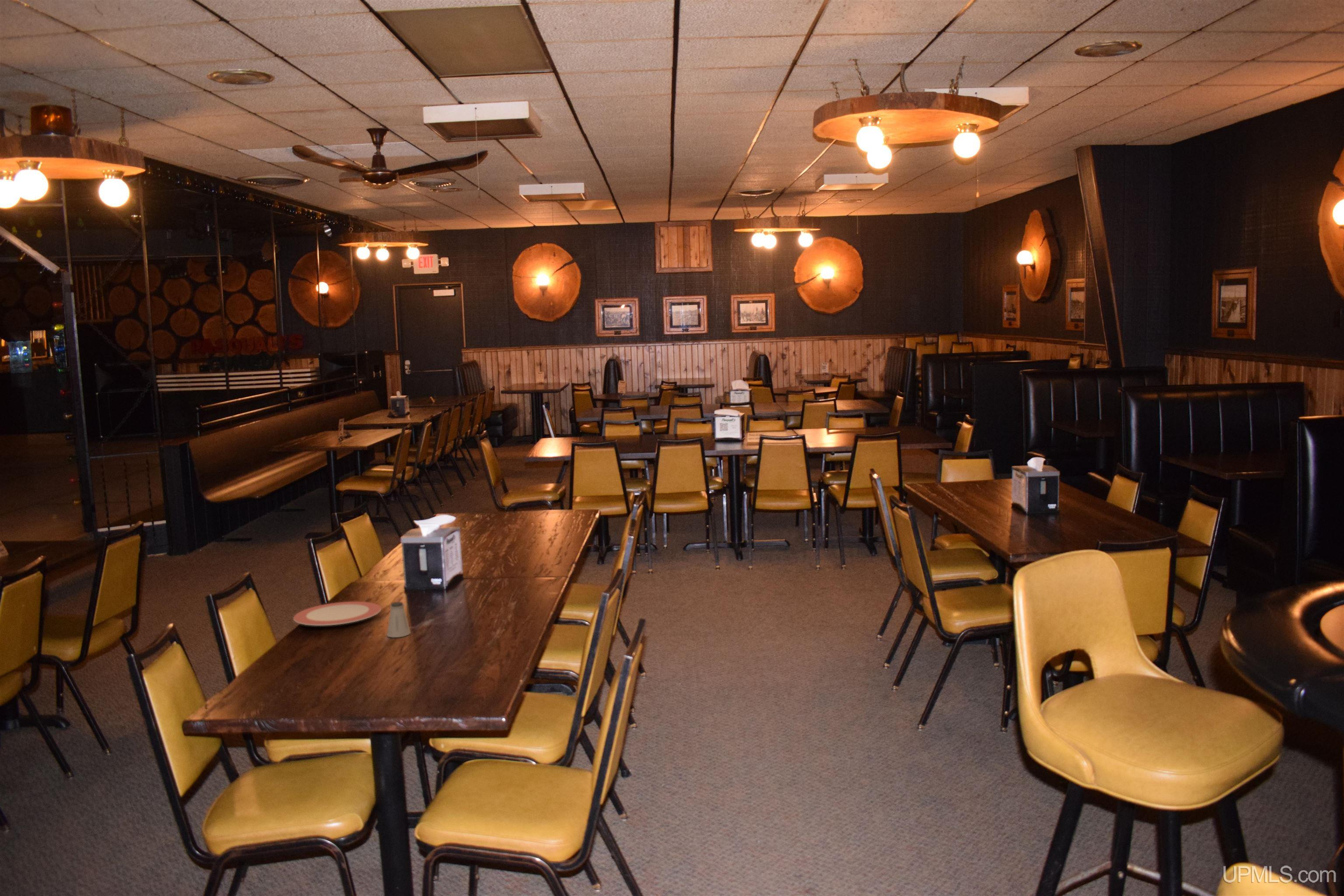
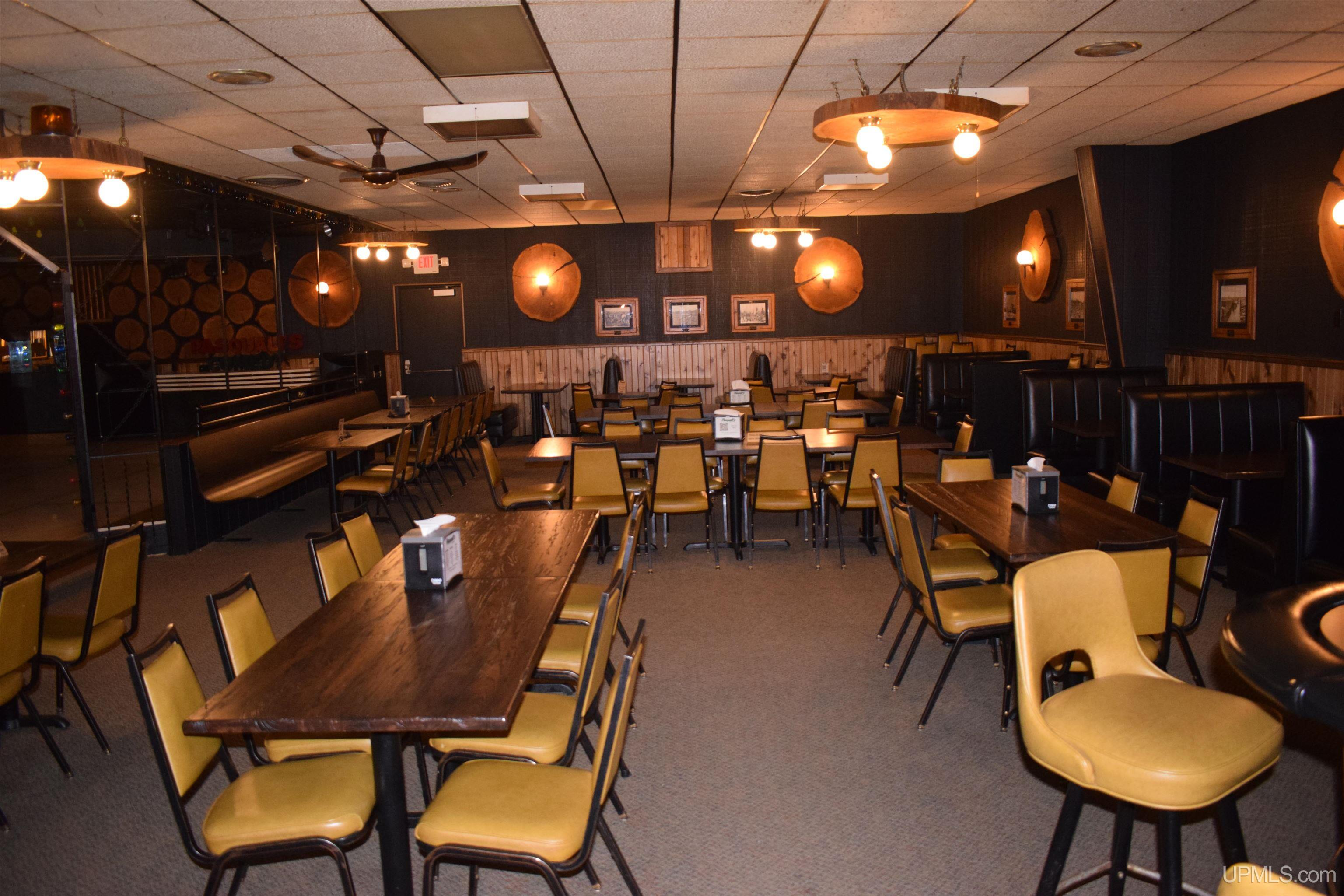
- plate [293,601,382,626]
- saltshaker [386,601,411,638]
